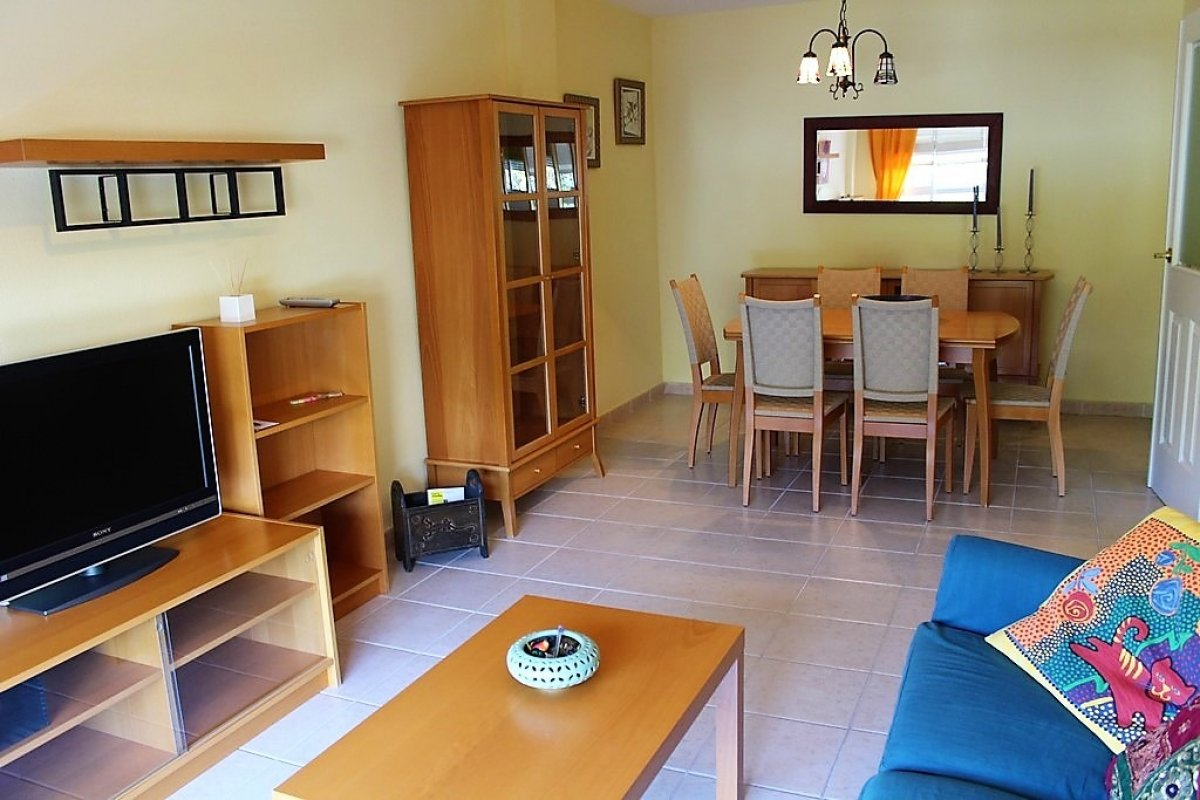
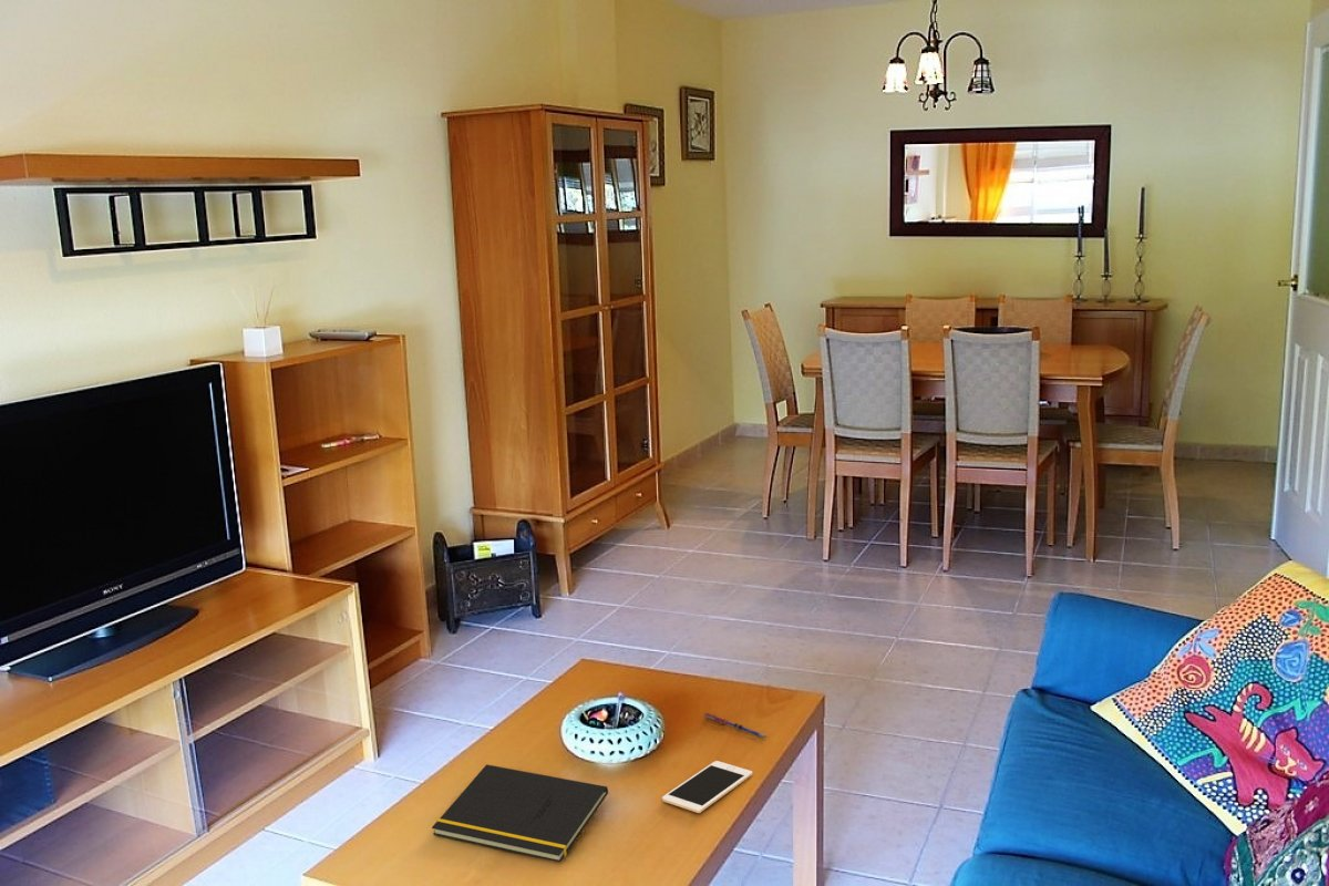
+ cell phone [661,760,754,814]
+ notepad [431,763,609,863]
+ pen [703,712,769,739]
